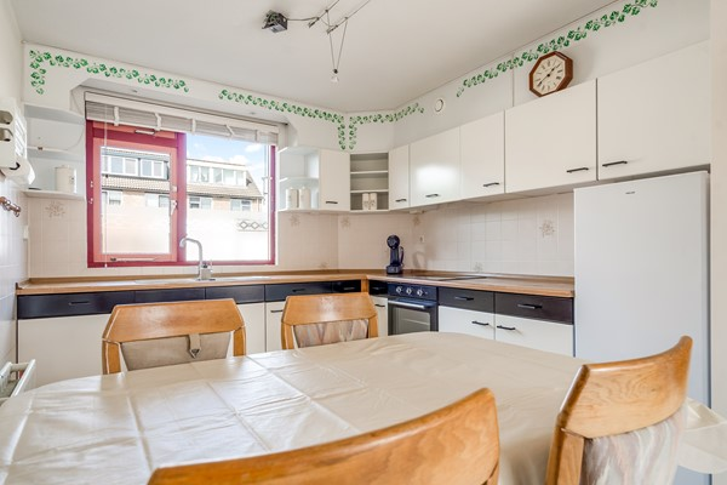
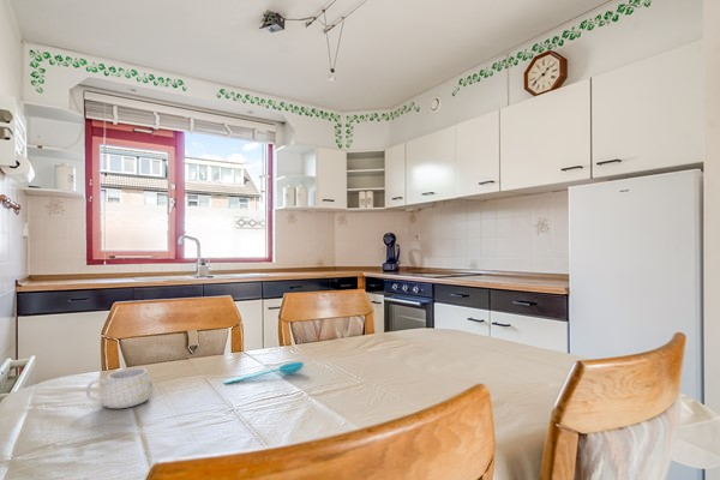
+ spoon [223,361,305,385]
+ mug [85,366,154,409]
